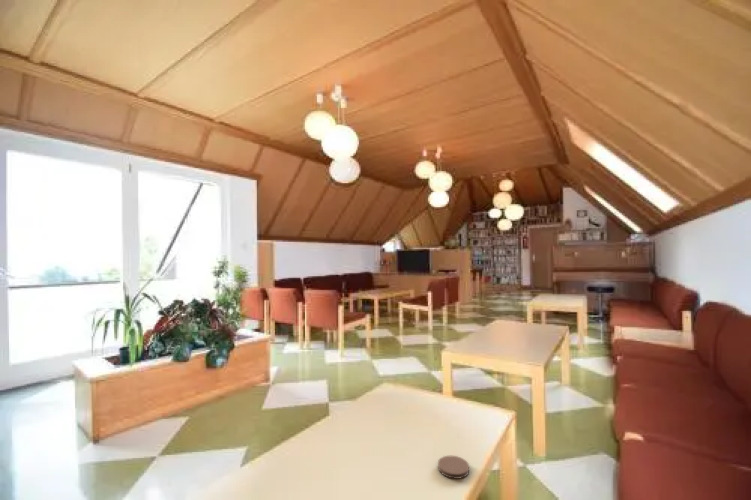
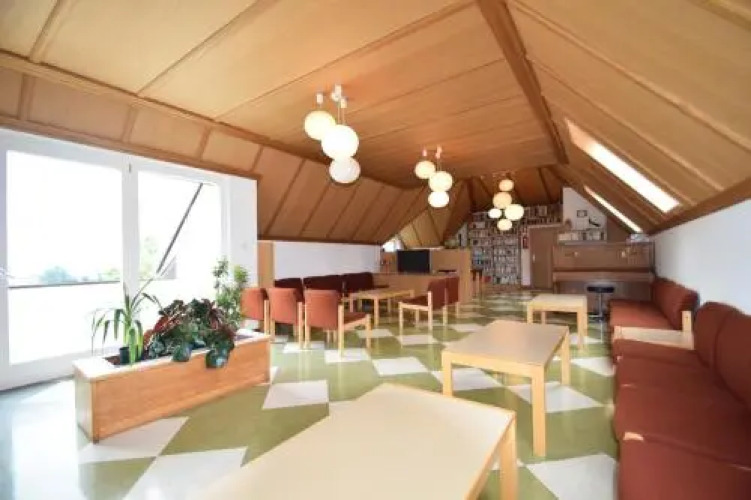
- coaster [437,455,470,480]
